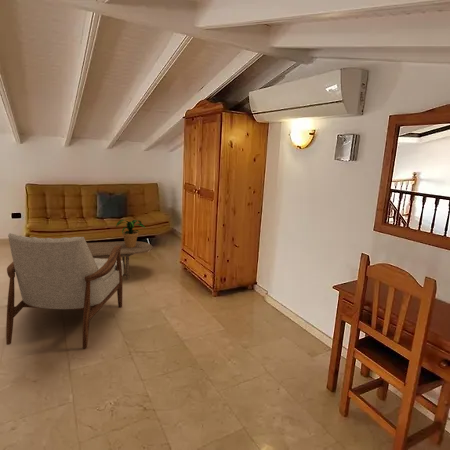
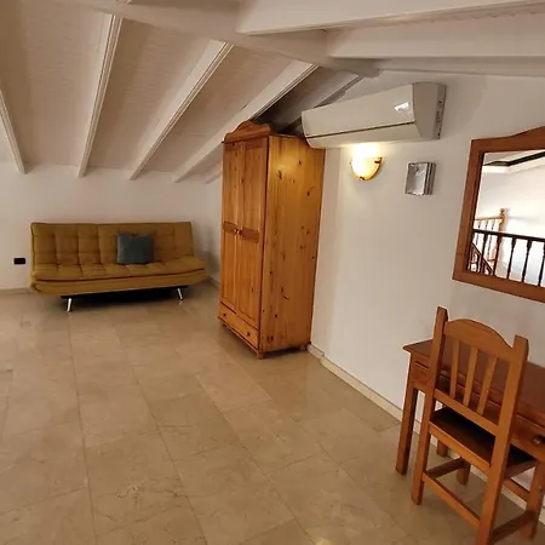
- armchair [5,232,125,349]
- potted plant [115,219,146,248]
- coffee table [86,240,154,281]
